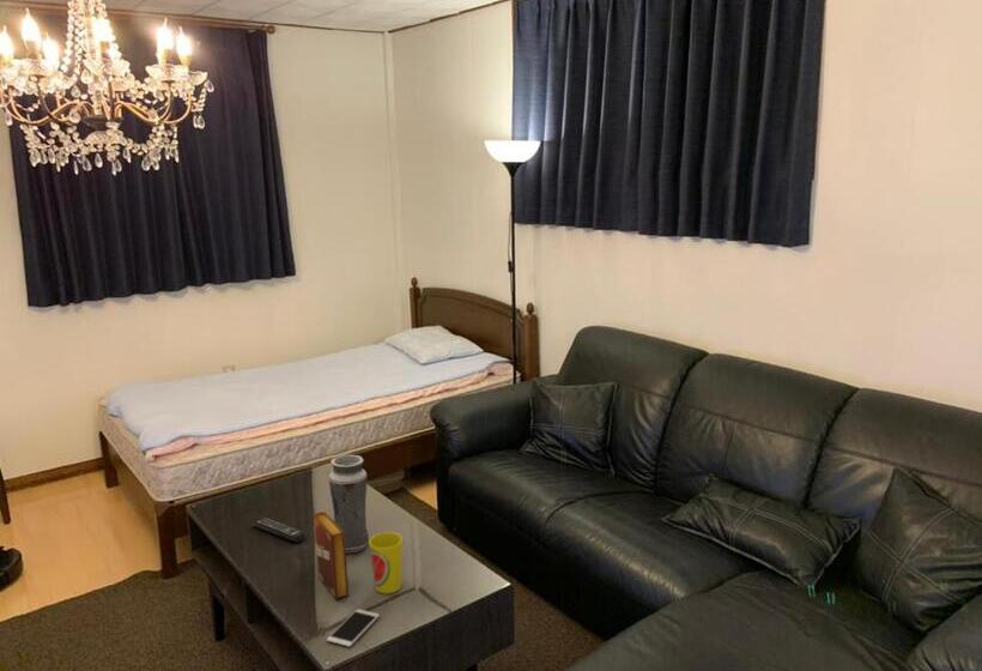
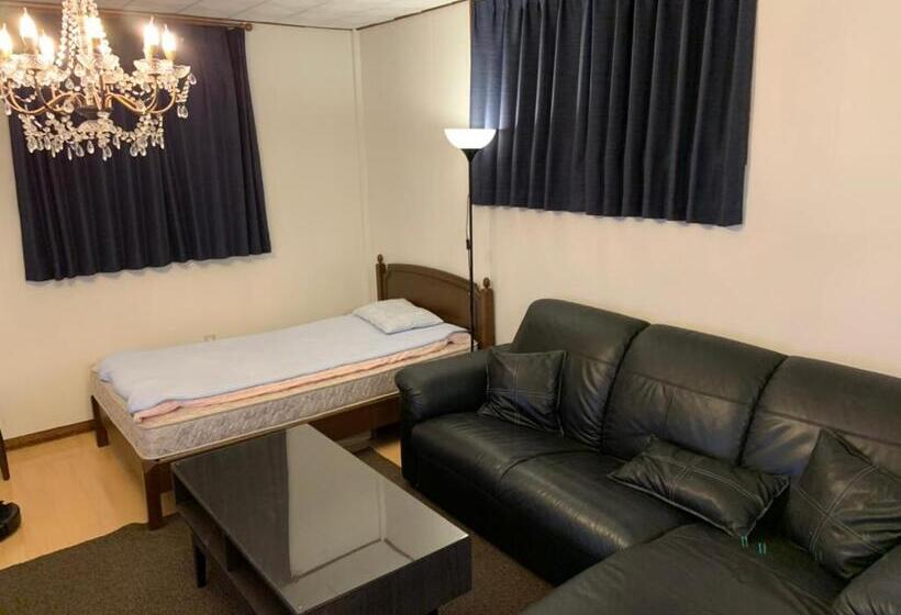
- smartphone [326,607,381,648]
- cup [368,531,404,594]
- vase [328,454,370,554]
- remote control [251,516,305,543]
- book [313,512,350,602]
